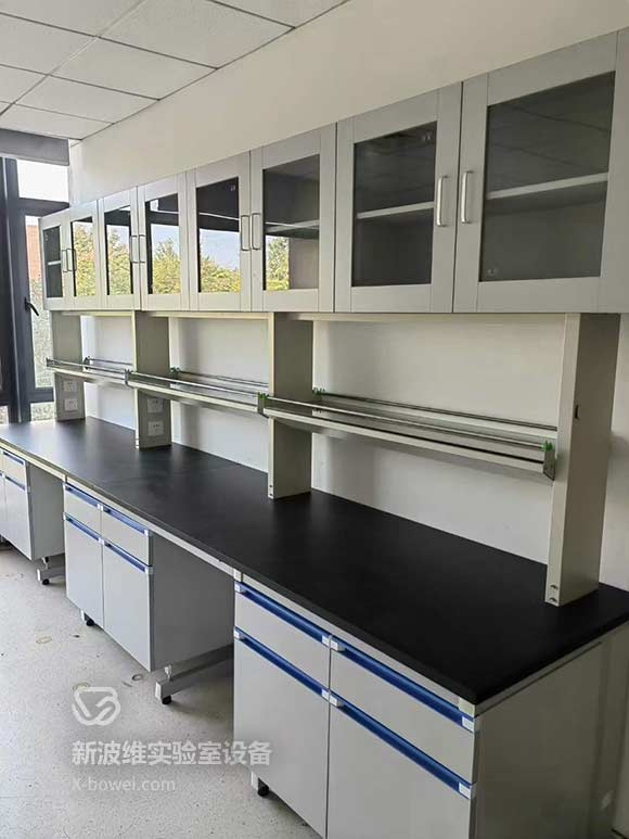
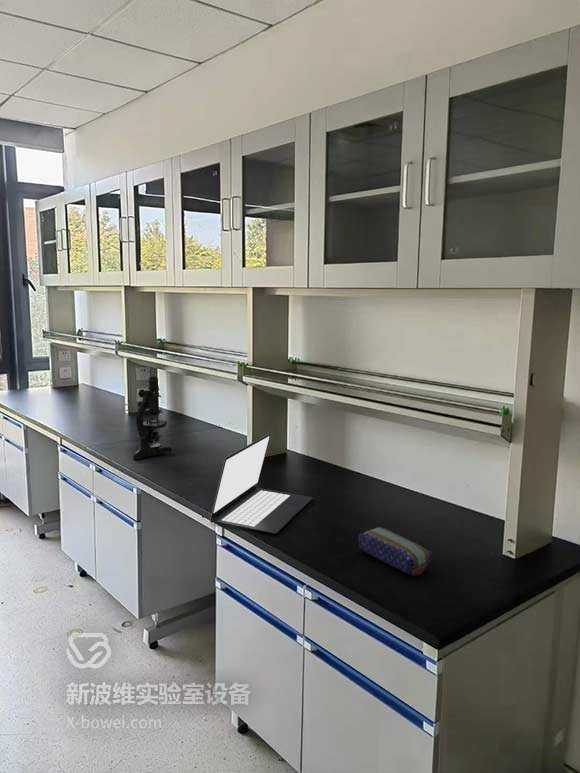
+ laptop [209,433,314,535]
+ microscope [132,376,173,461]
+ pencil case [358,526,433,577]
